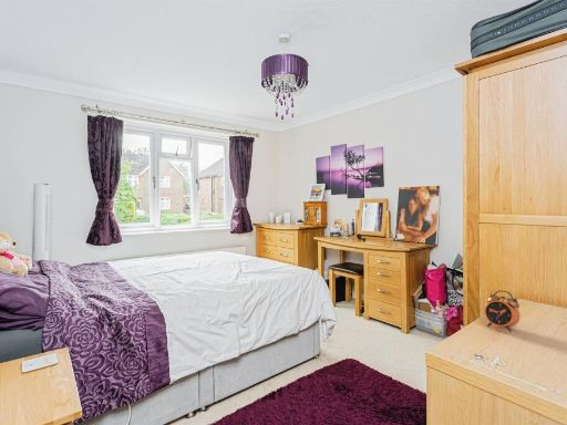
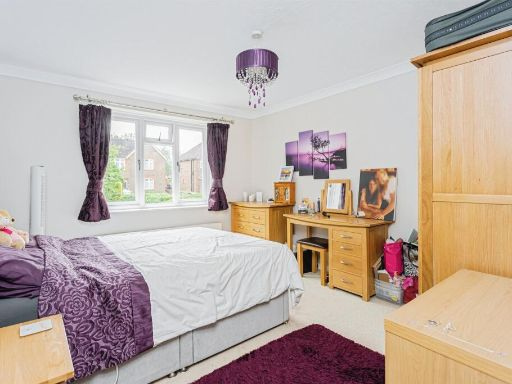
- alarm clock [484,290,522,333]
